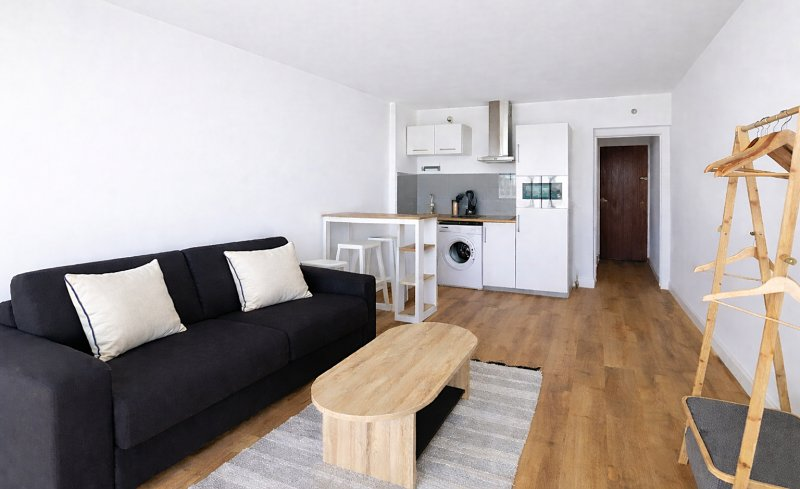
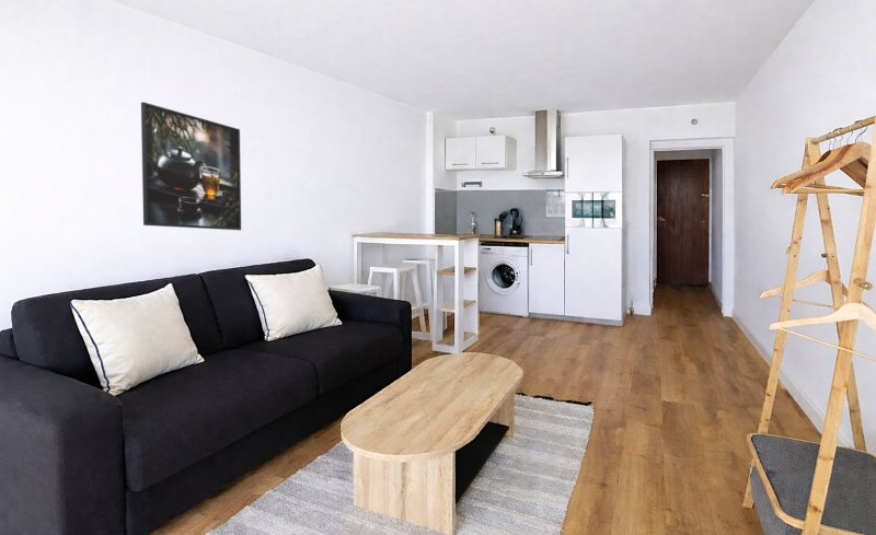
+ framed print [140,101,242,231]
